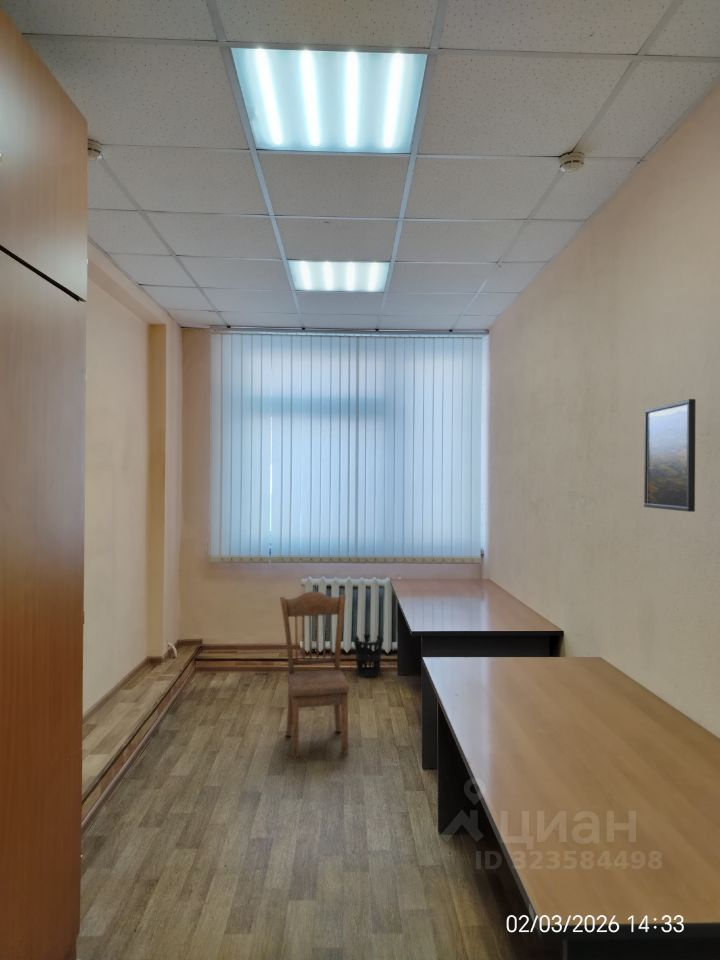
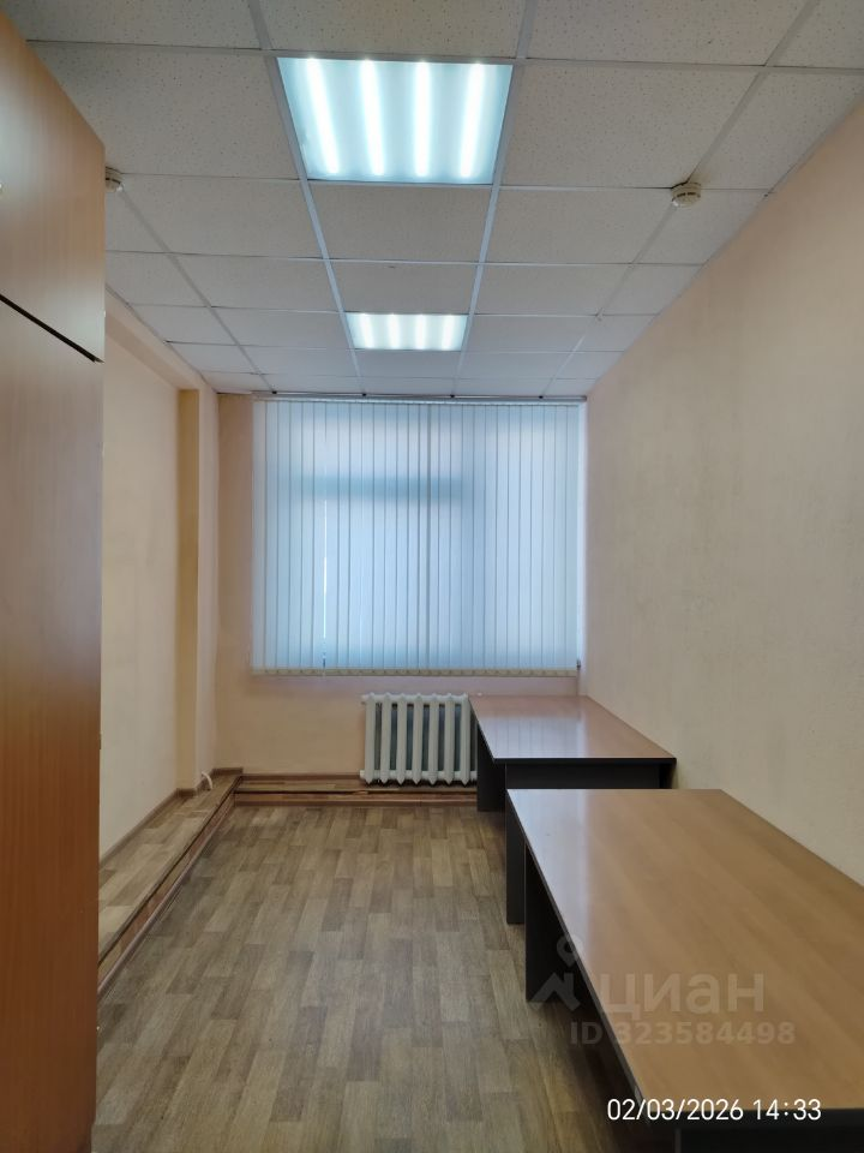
- dining chair [279,590,350,760]
- wastebasket [353,633,384,678]
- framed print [643,398,697,513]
